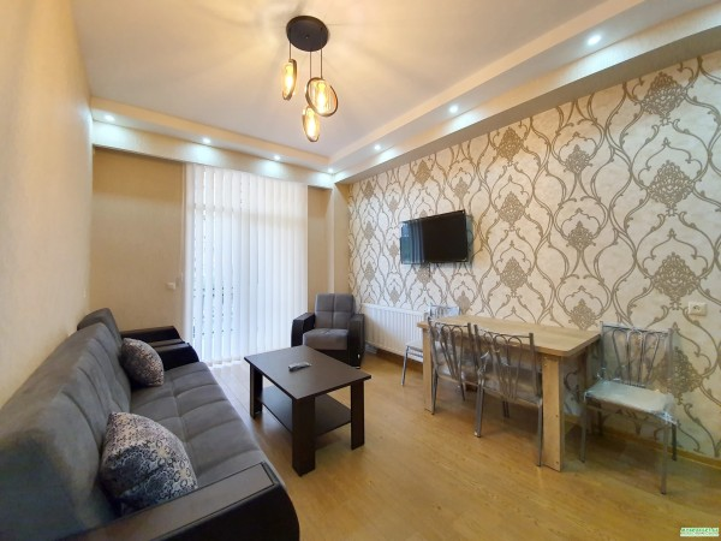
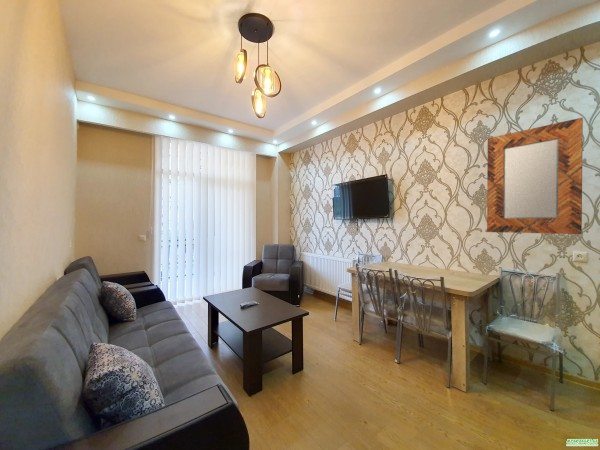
+ home mirror [486,117,584,235]
